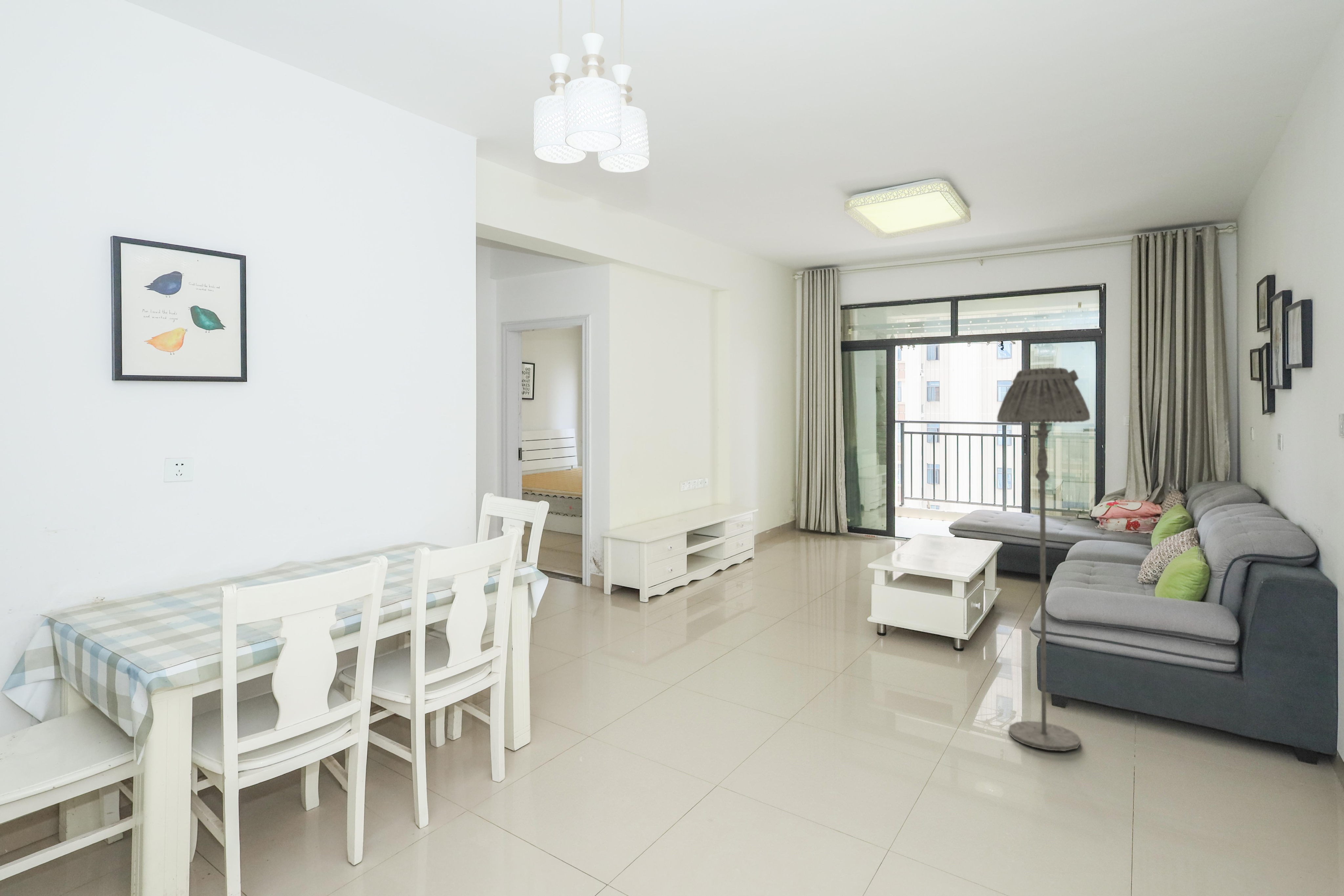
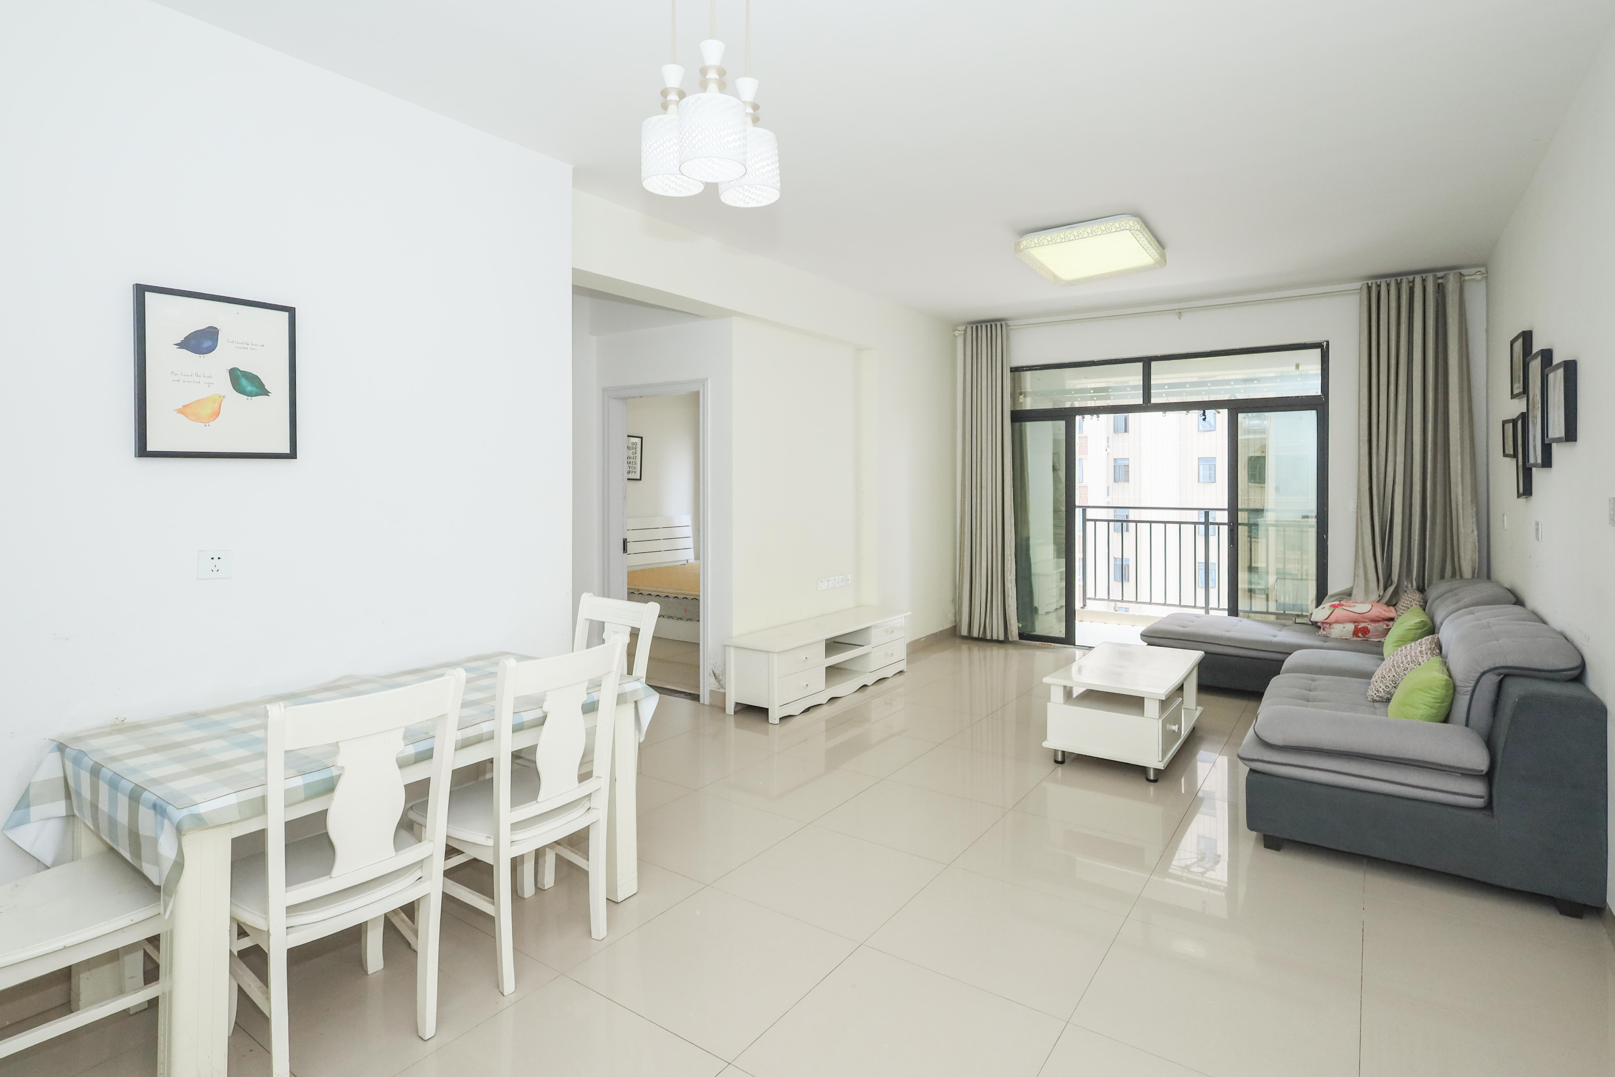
- floor lamp [997,367,1091,751]
